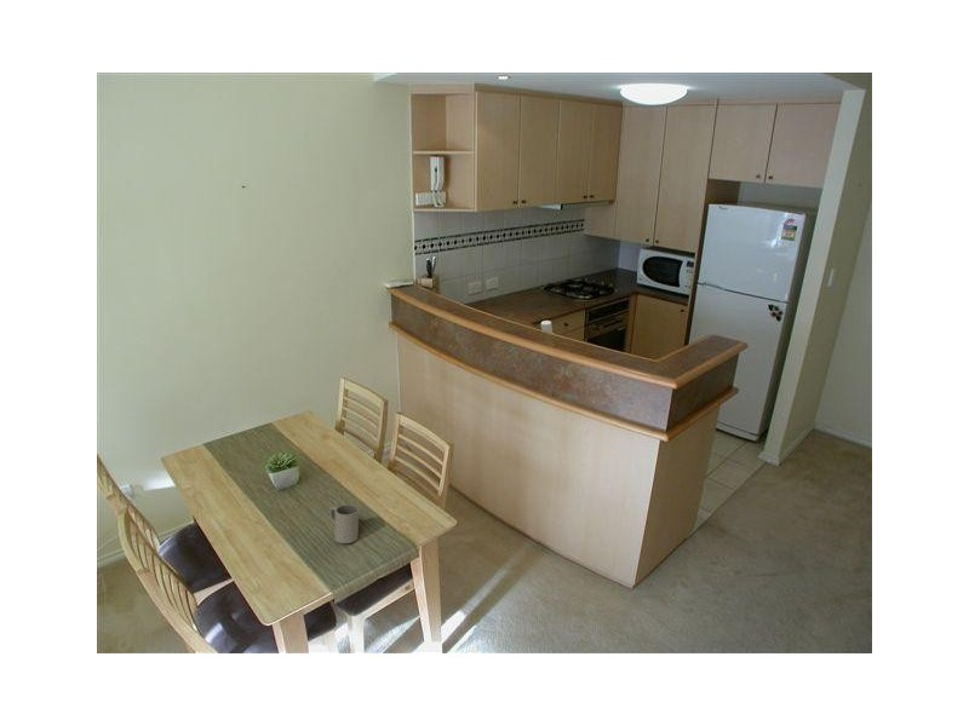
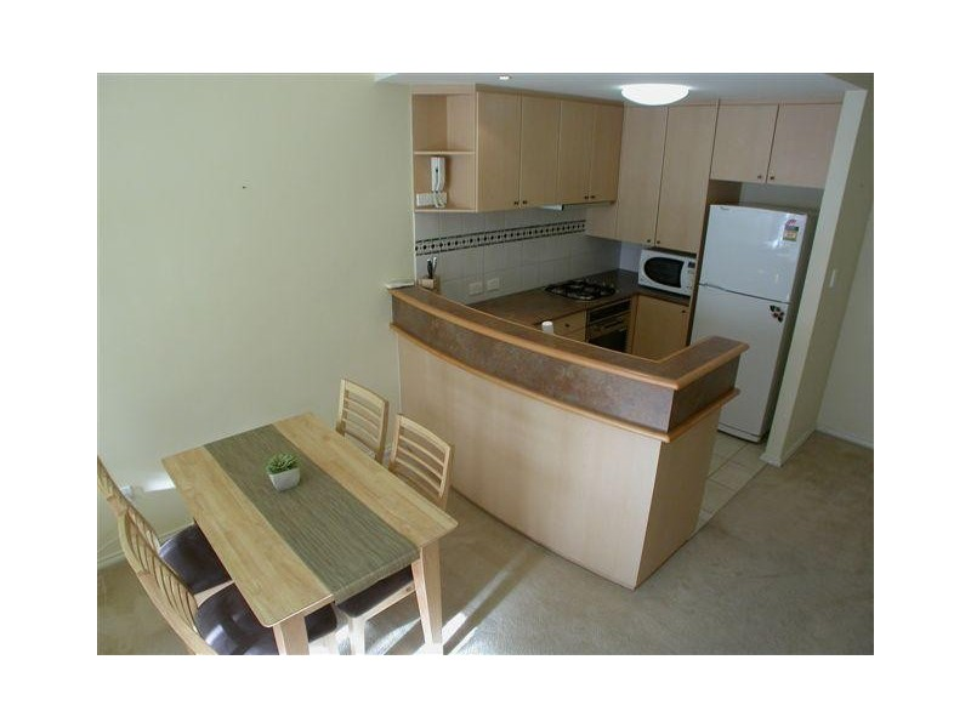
- mug [328,503,360,544]
